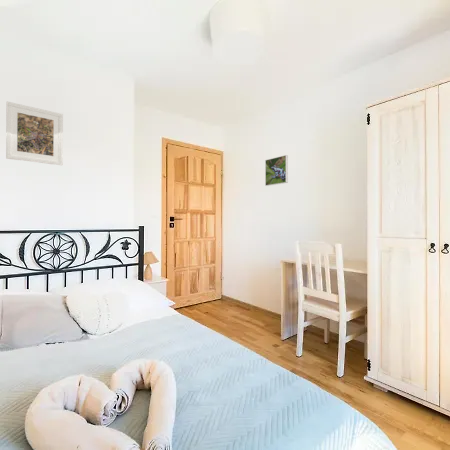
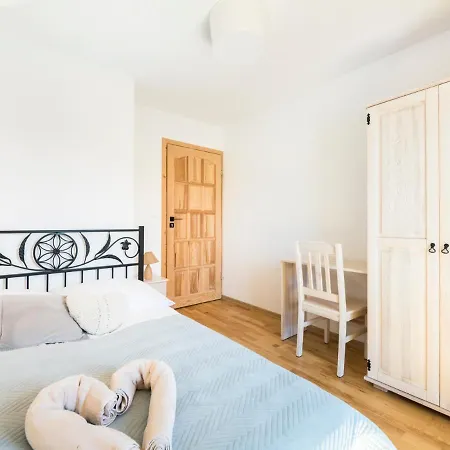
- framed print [5,101,64,166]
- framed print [264,154,289,187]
